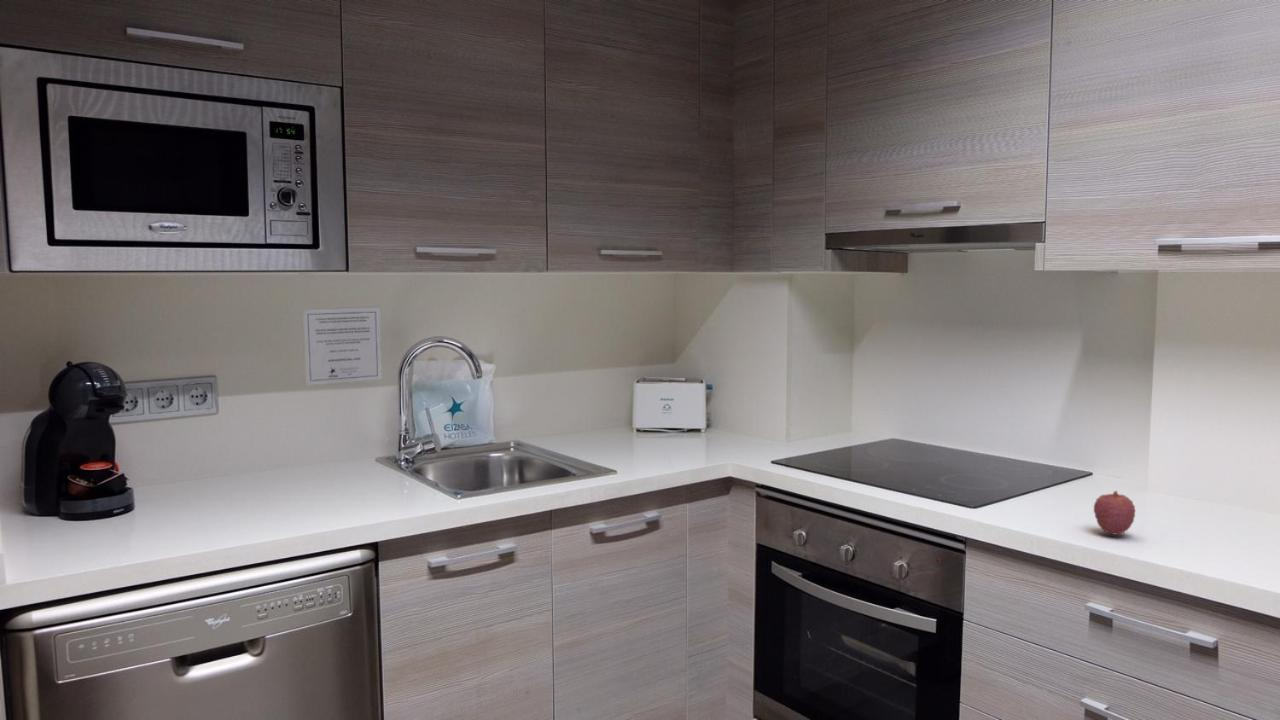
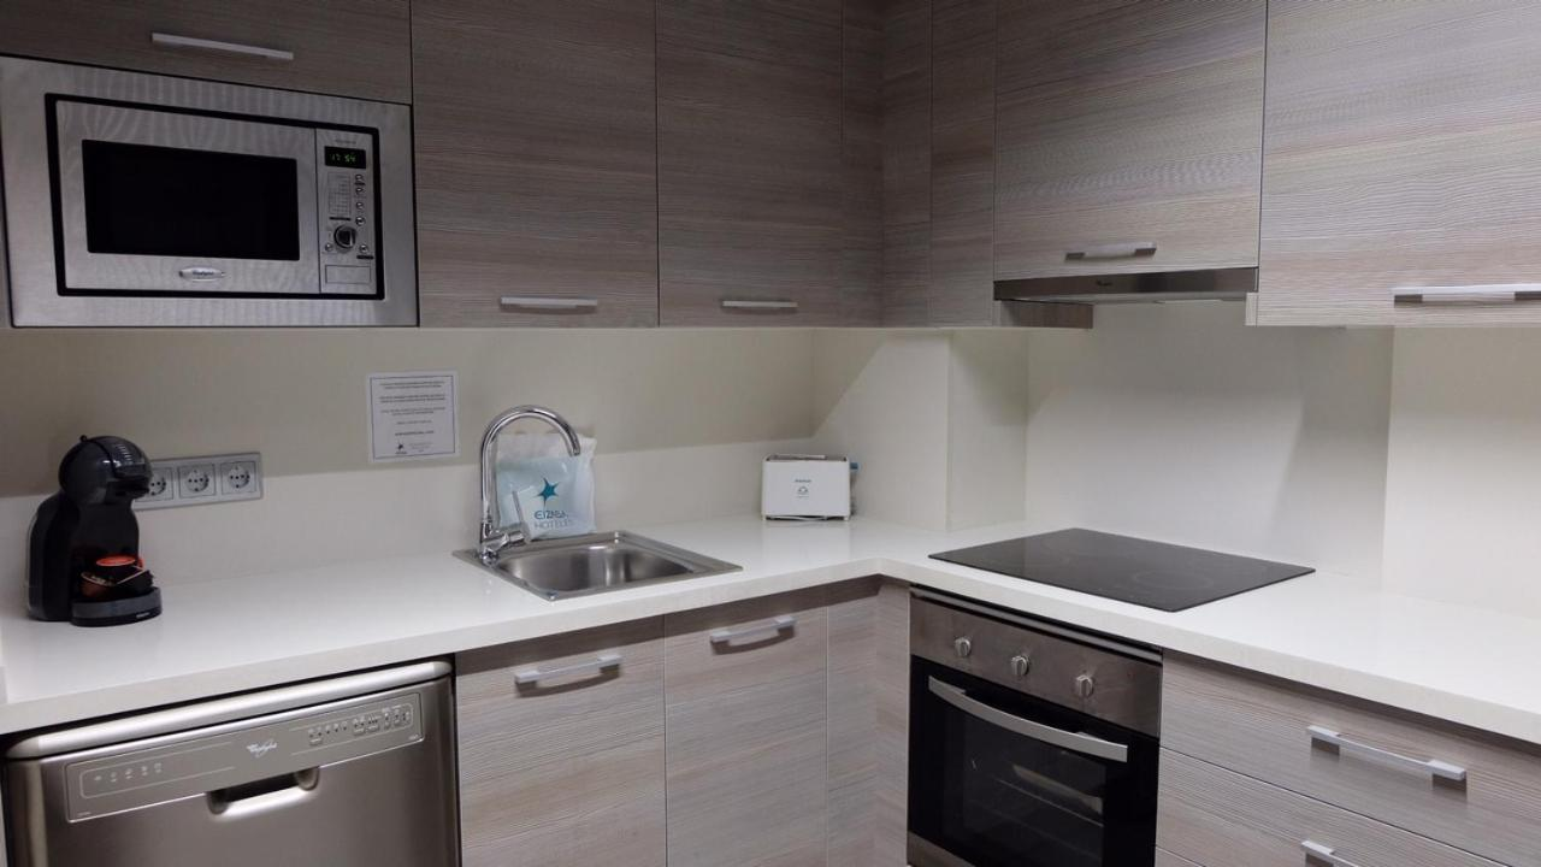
- fruit [1093,490,1137,536]
